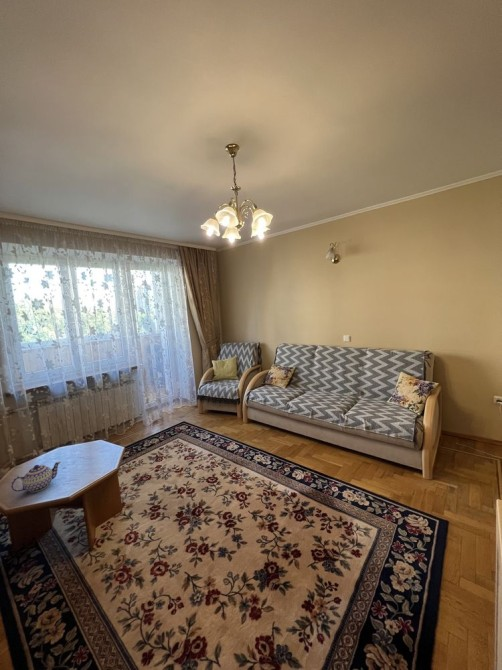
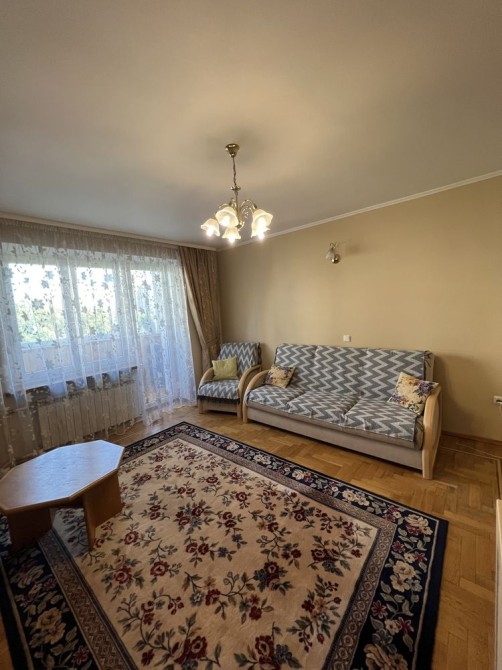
- teapot [10,461,61,493]
